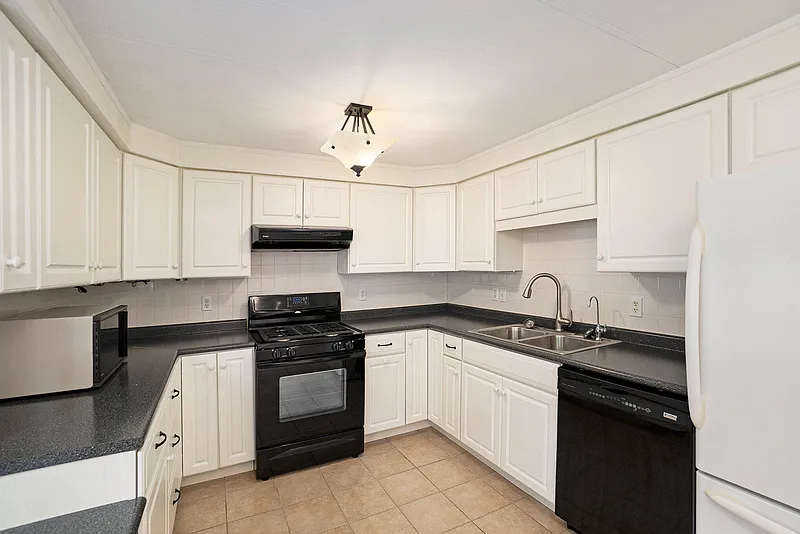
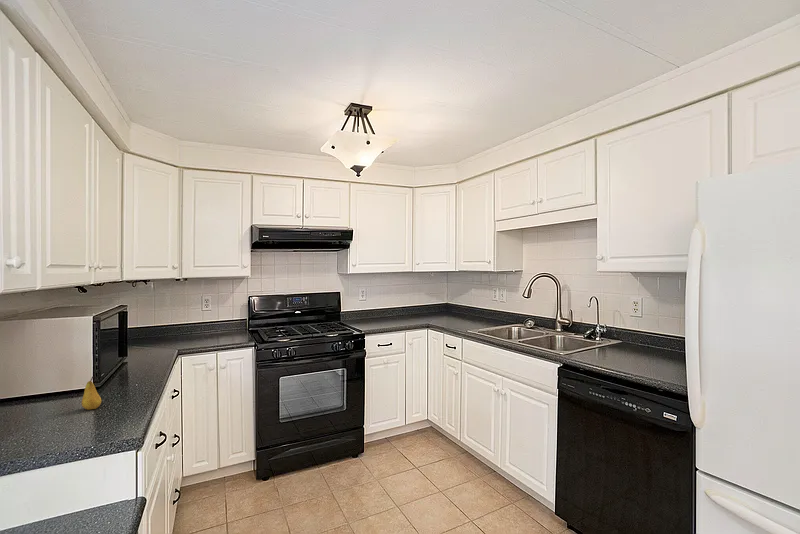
+ fruit [81,376,102,410]
